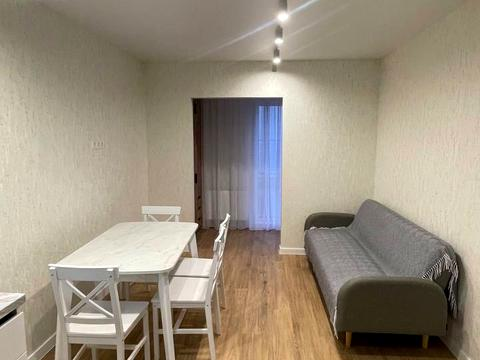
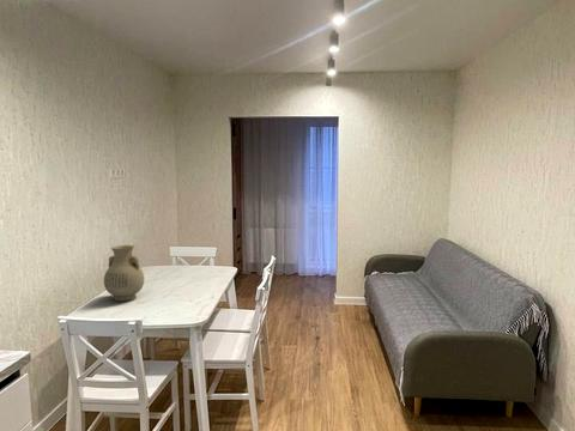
+ vase [103,244,145,302]
